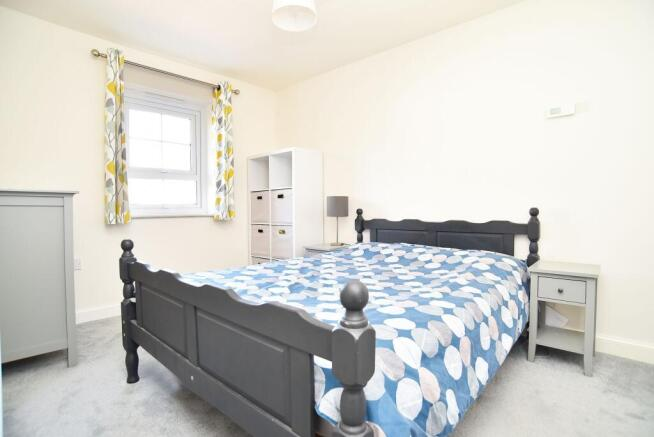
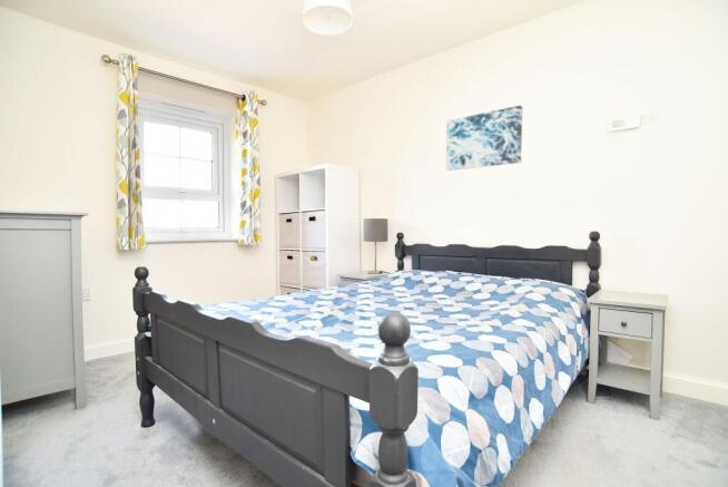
+ wall art [445,105,523,172]
